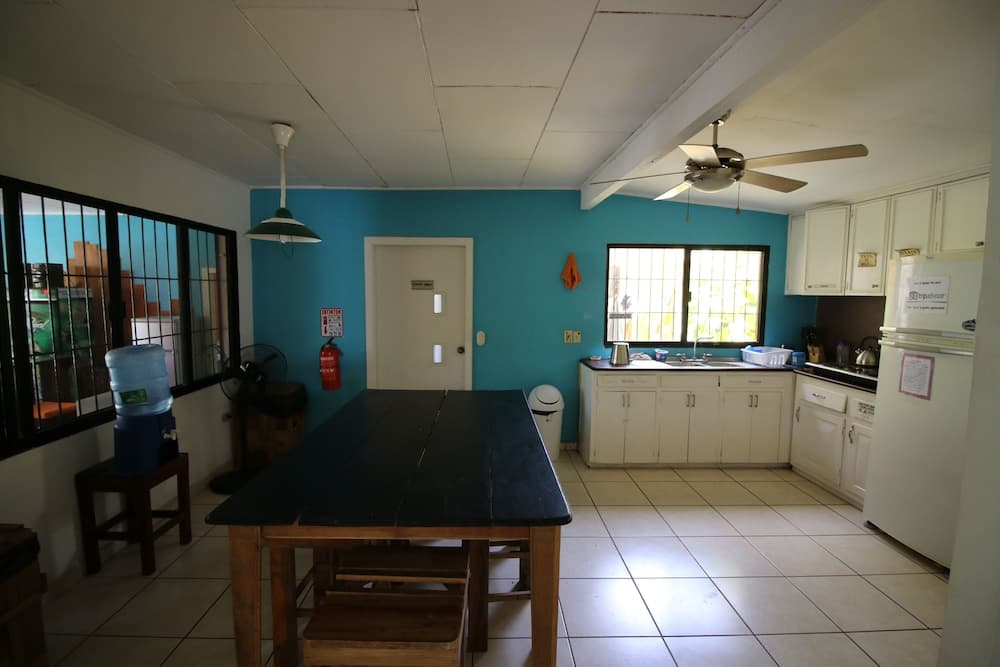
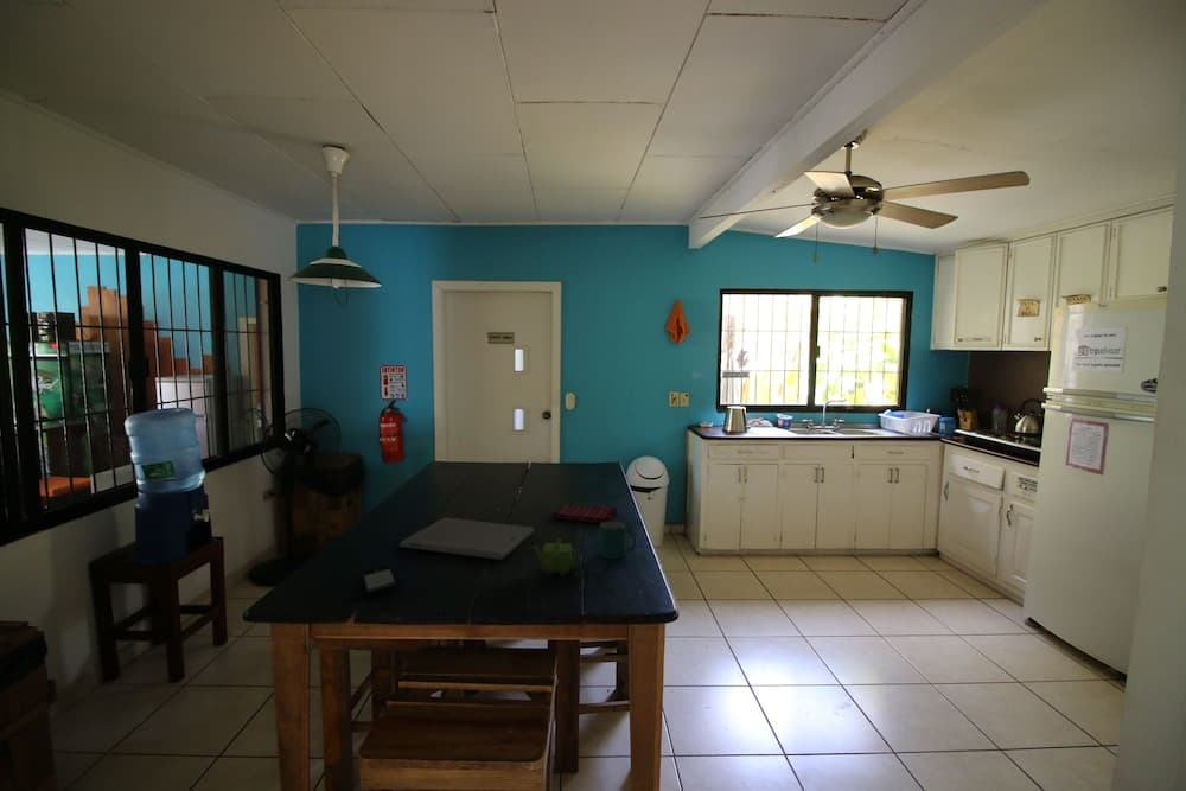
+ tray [398,517,535,561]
+ teapot [530,537,578,578]
+ smartphone [362,564,397,594]
+ mug [599,519,637,560]
+ dish towel [550,502,618,524]
